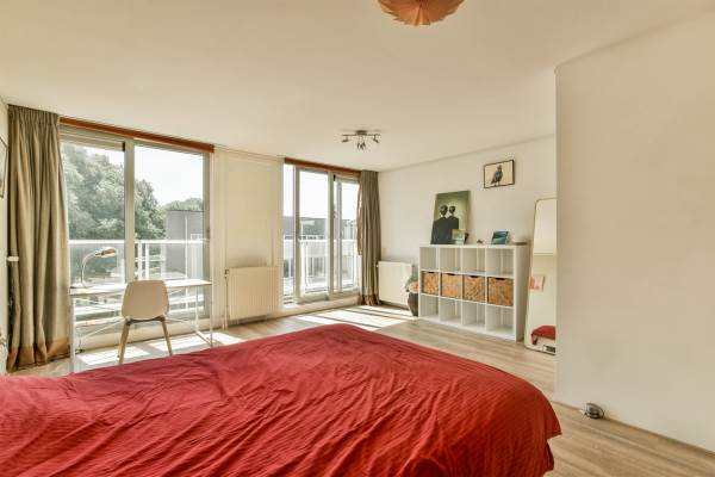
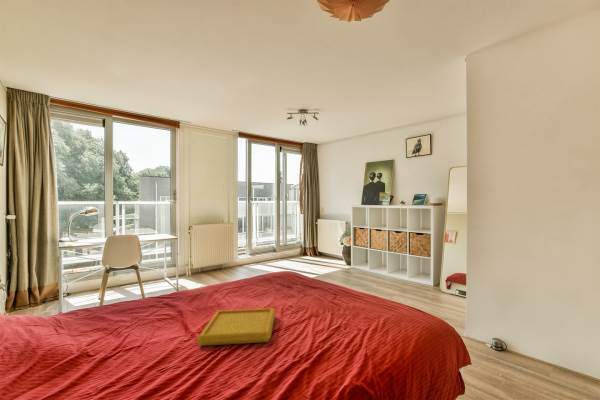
+ serving tray [196,307,276,347]
